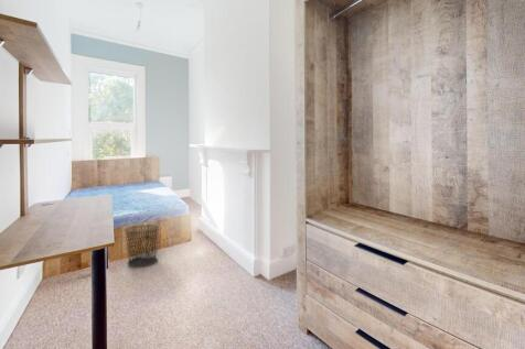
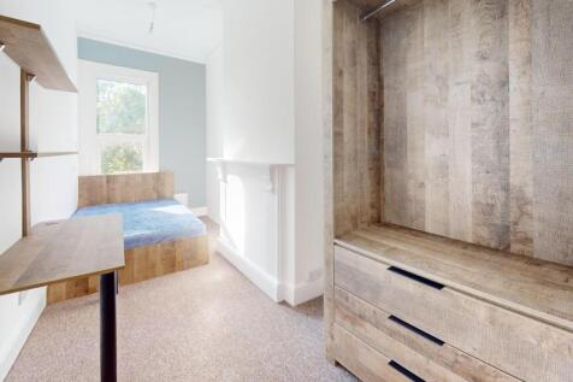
- waste bin [124,223,161,268]
